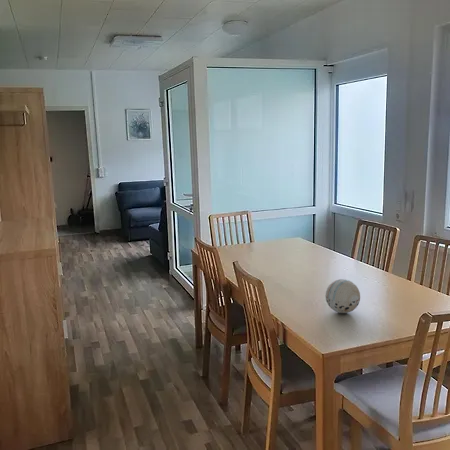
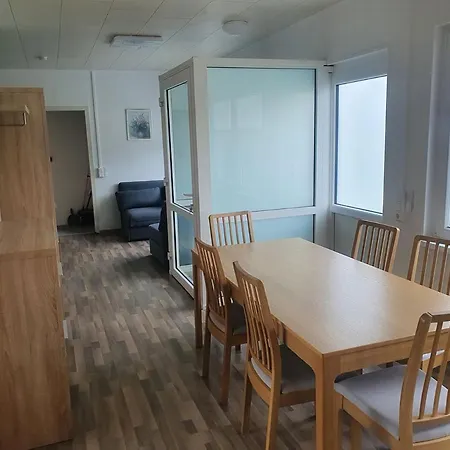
- decorative ball [324,278,361,314]
